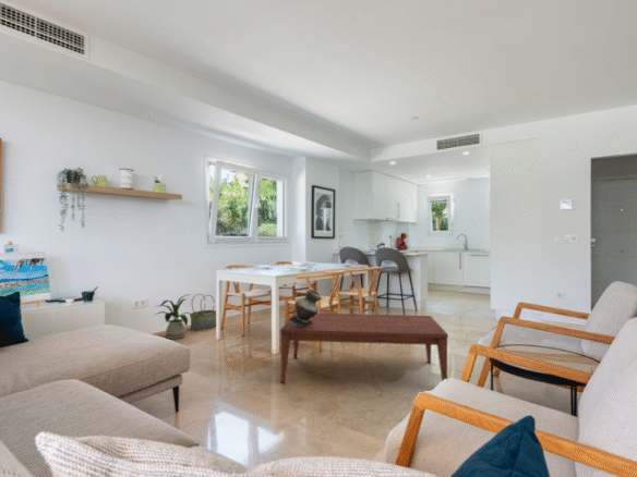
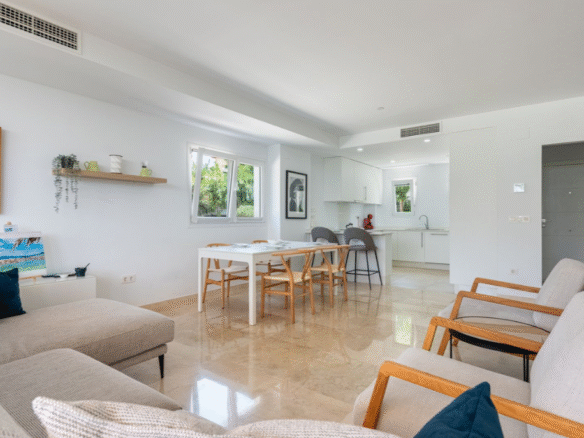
- basket [189,293,217,331]
- coffee table [279,311,449,384]
- vase [288,289,323,326]
- house plant [149,293,199,340]
